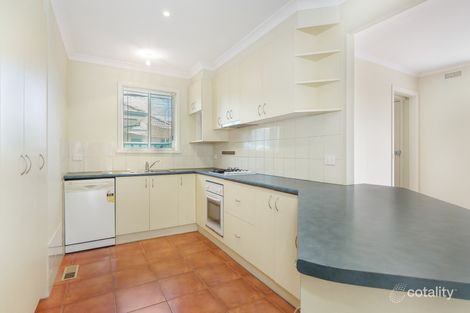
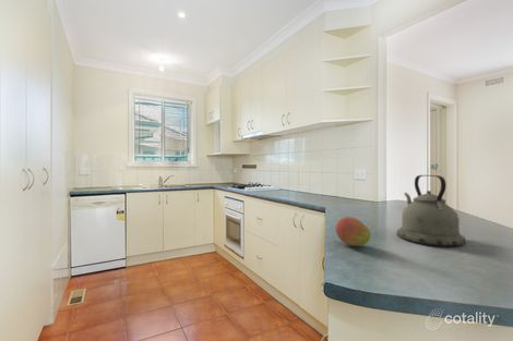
+ fruit [334,216,371,247]
+ kettle [396,174,467,247]
